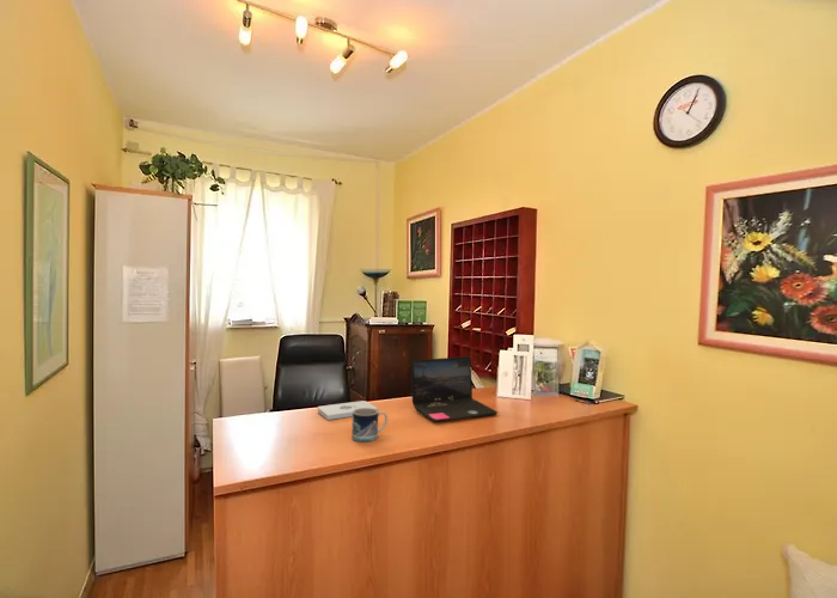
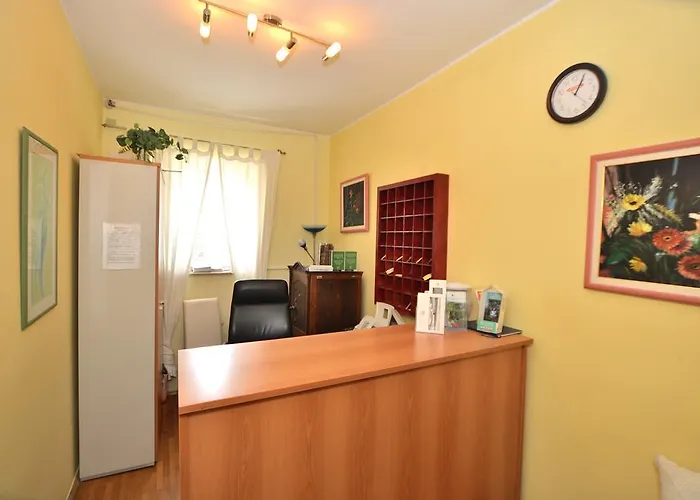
- mug [350,408,389,443]
- notepad [317,399,379,421]
- laptop [410,355,499,422]
